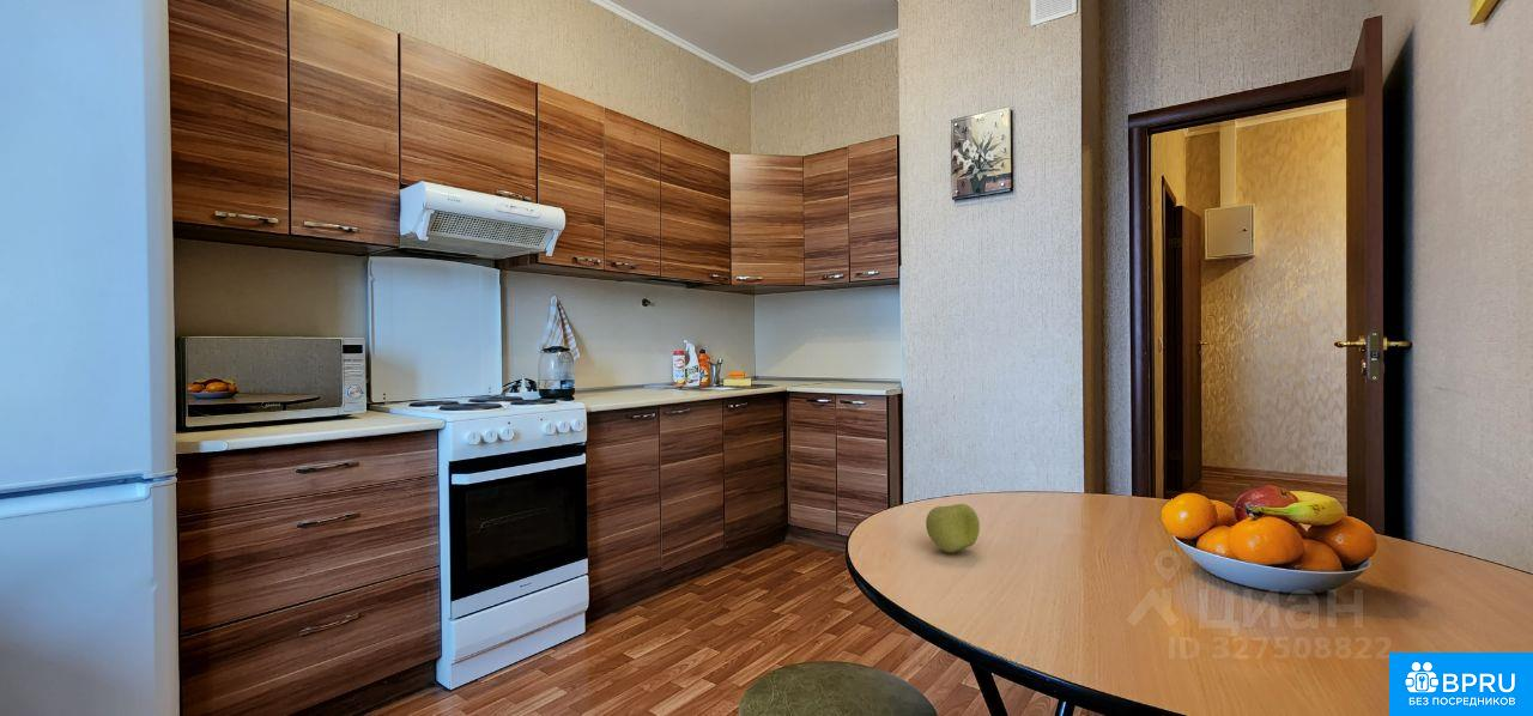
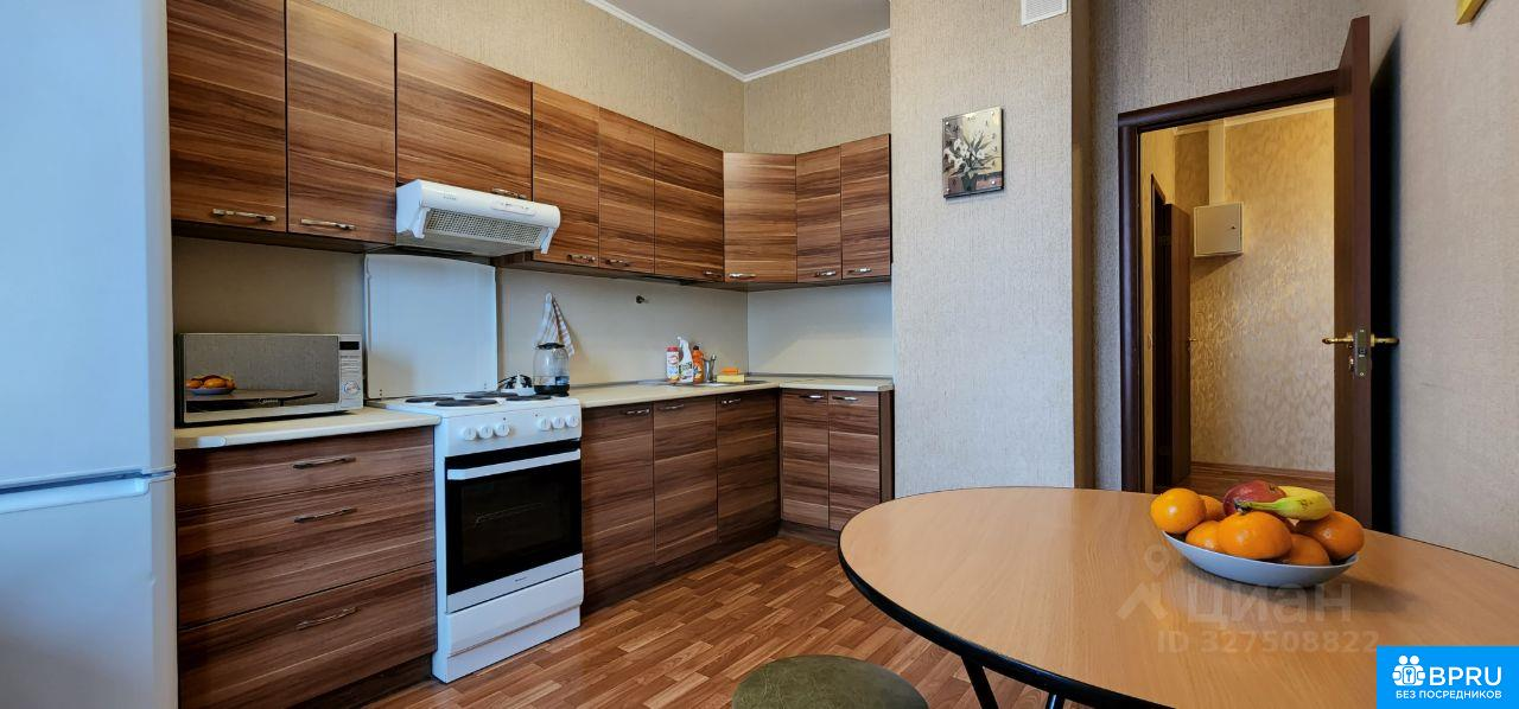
- apple [925,503,981,553]
